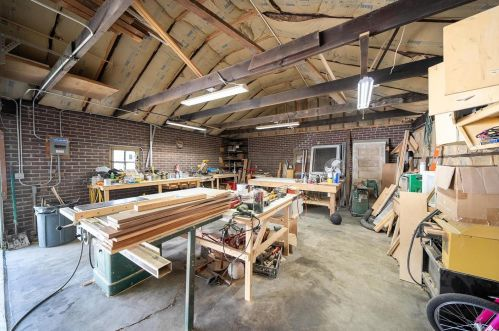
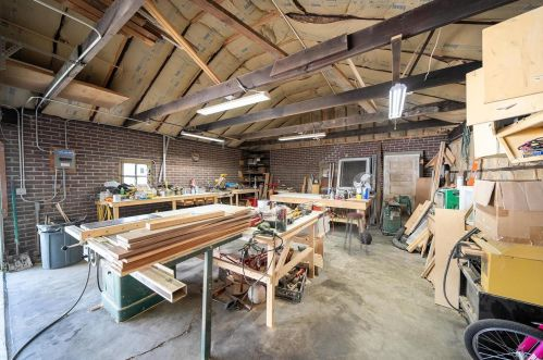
+ music stool [343,211,369,257]
